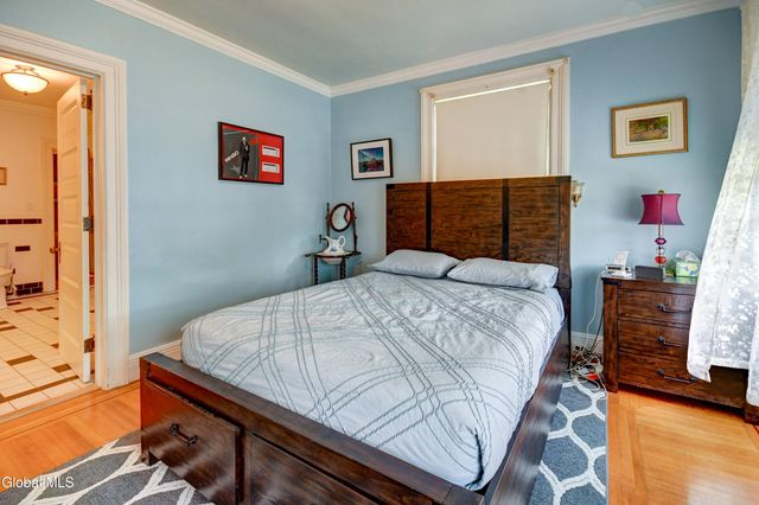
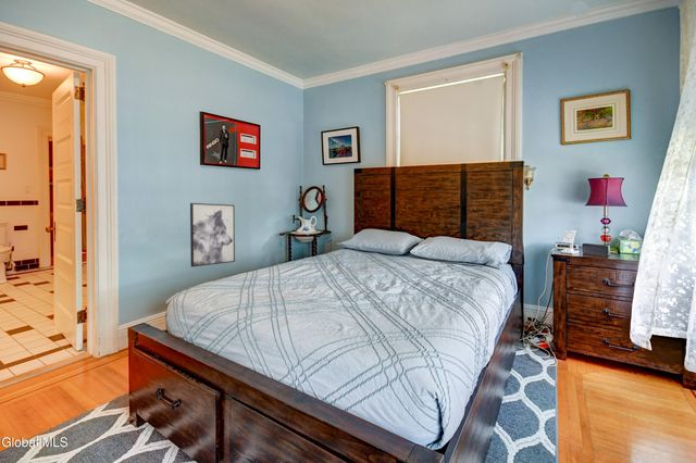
+ wall art [189,202,236,268]
